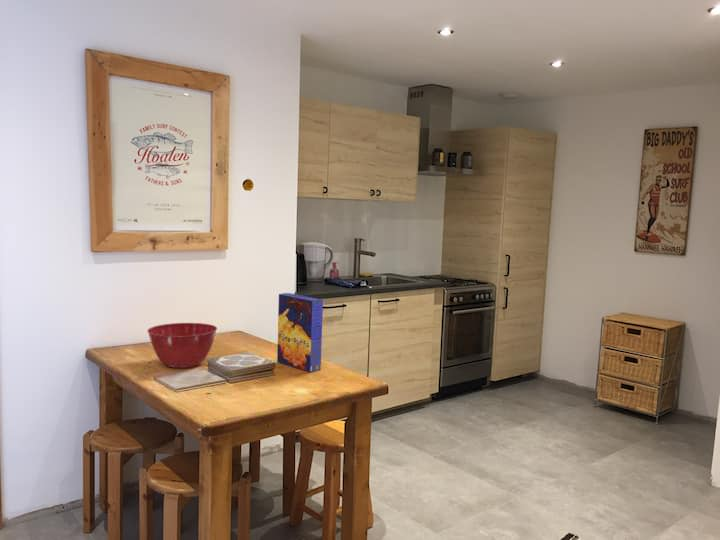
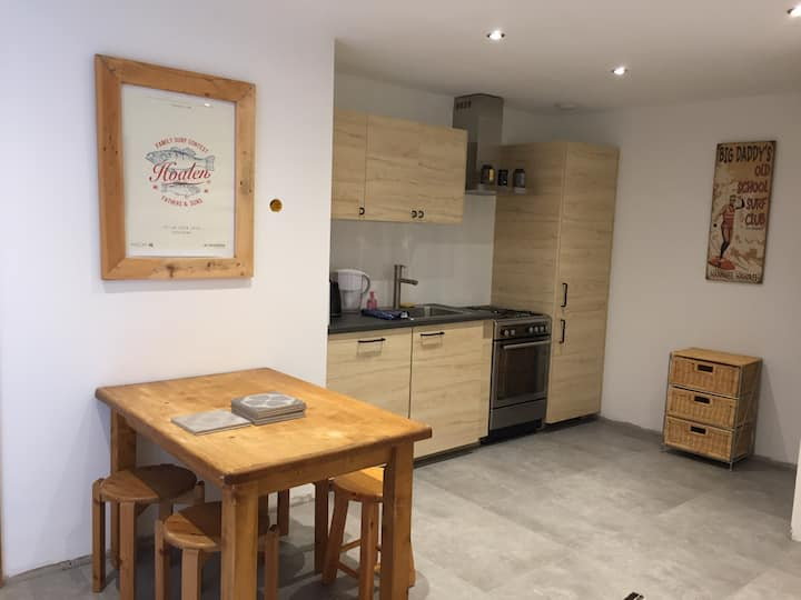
- mixing bowl [146,322,218,369]
- cereal box [276,292,324,373]
